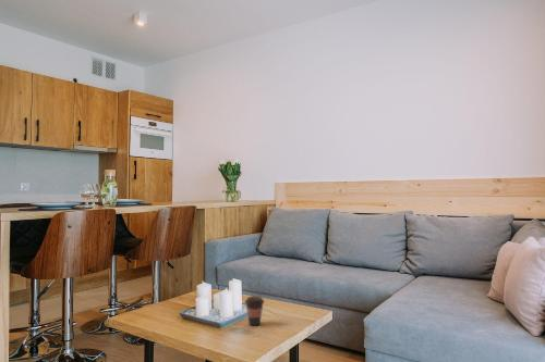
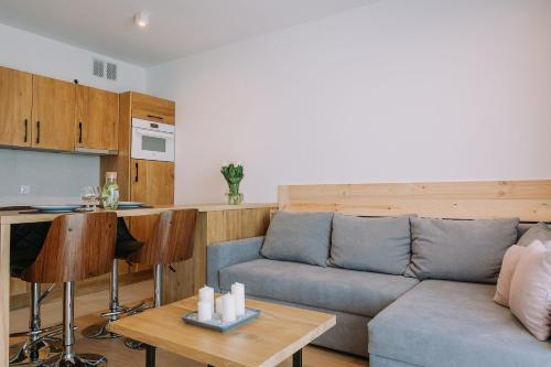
- coffee cup [244,295,266,326]
